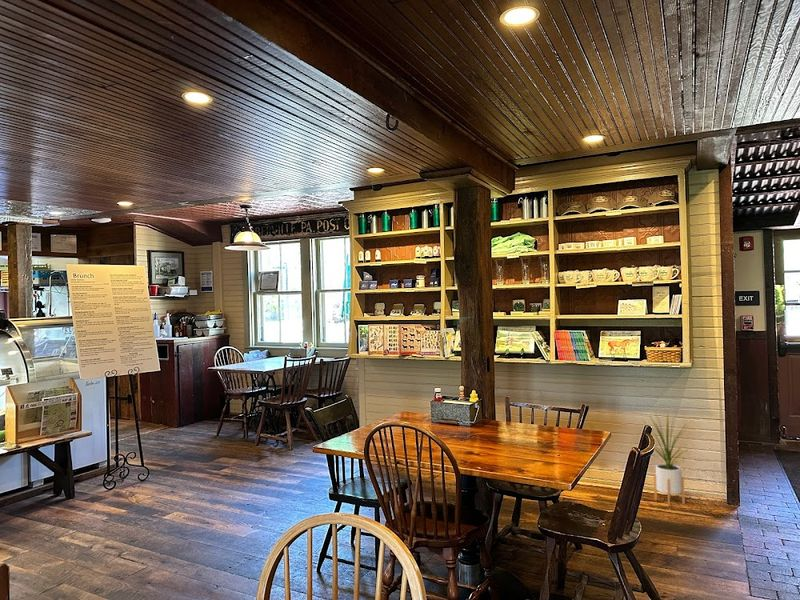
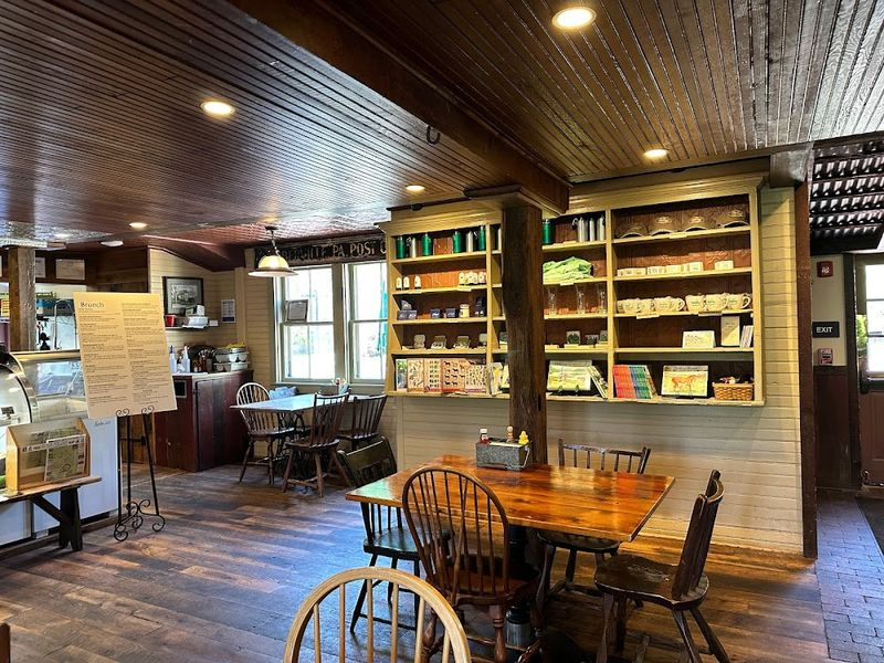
- house plant [642,410,694,507]
